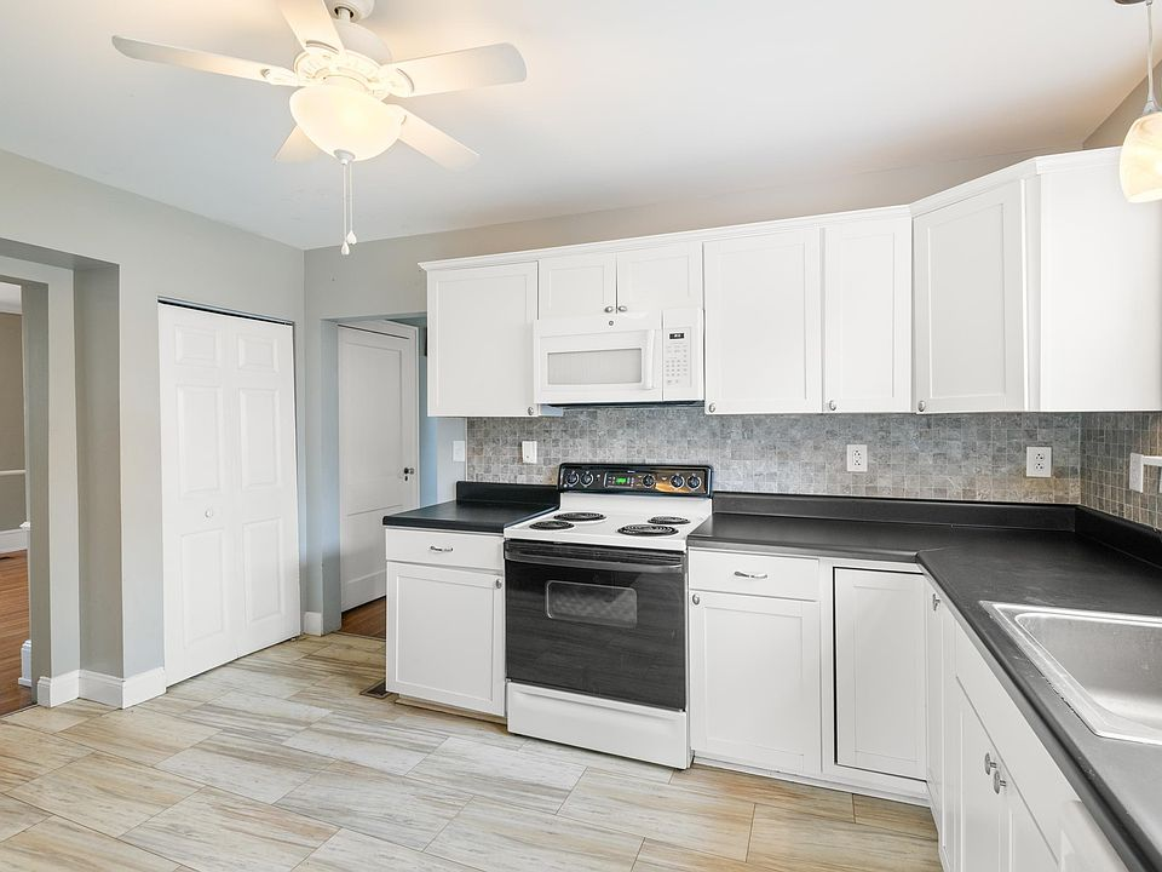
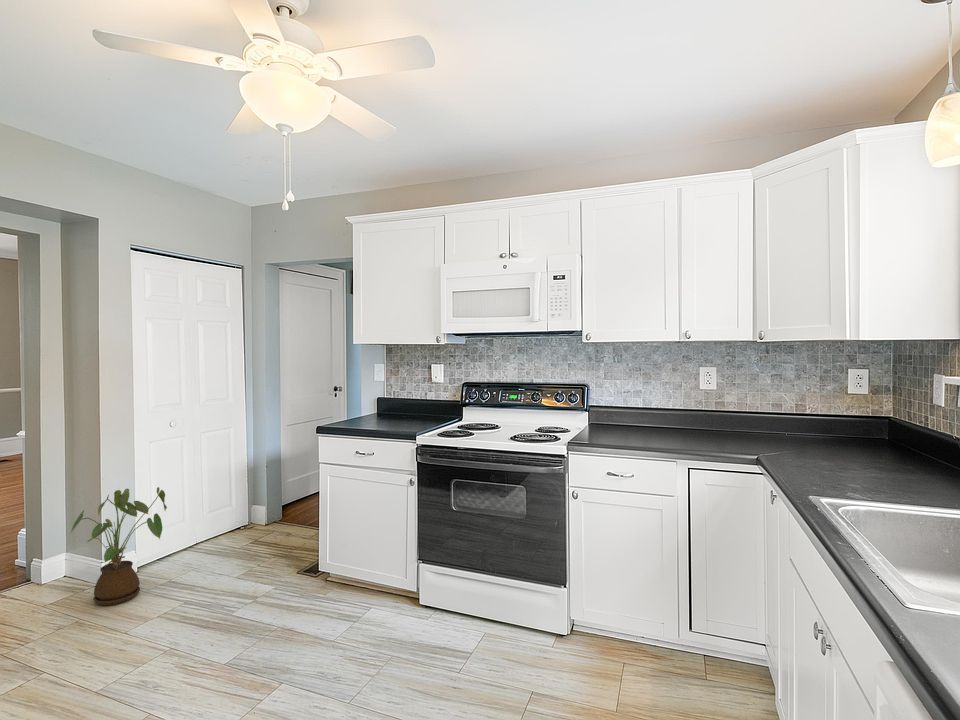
+ house plant [69,486,168,606]
